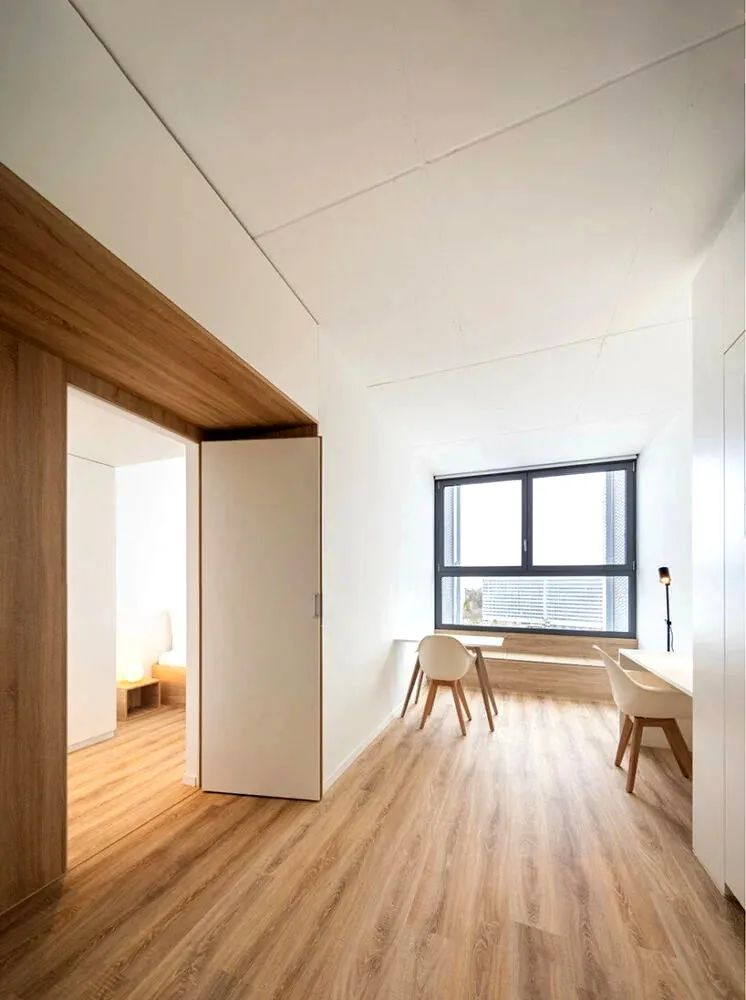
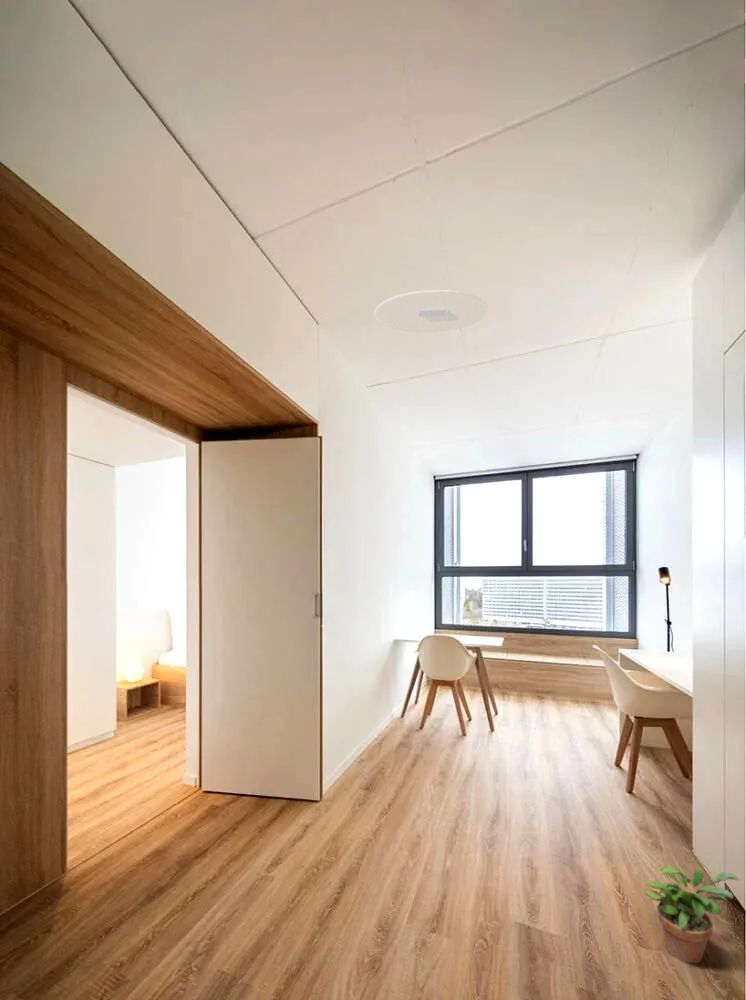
+ potted plant [644,864,740,964]
+ ceiling light [373,289,489,333]
